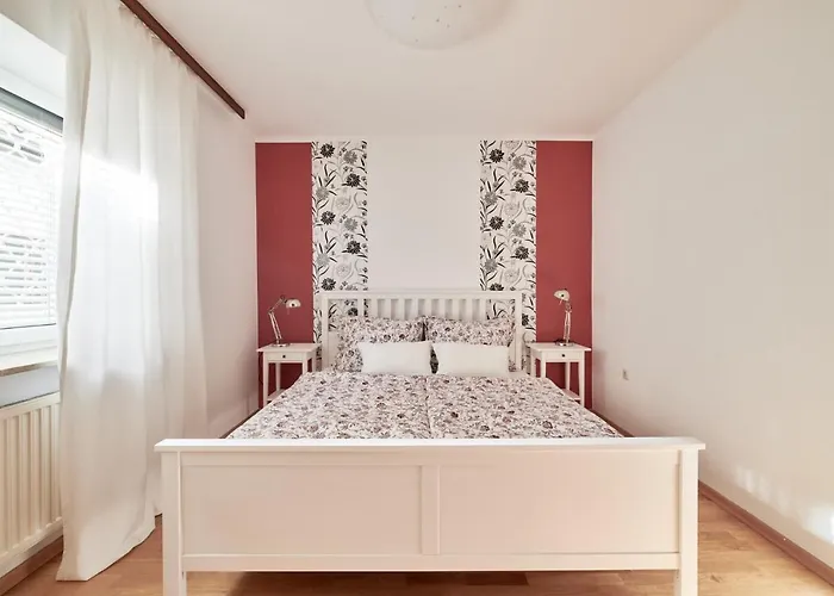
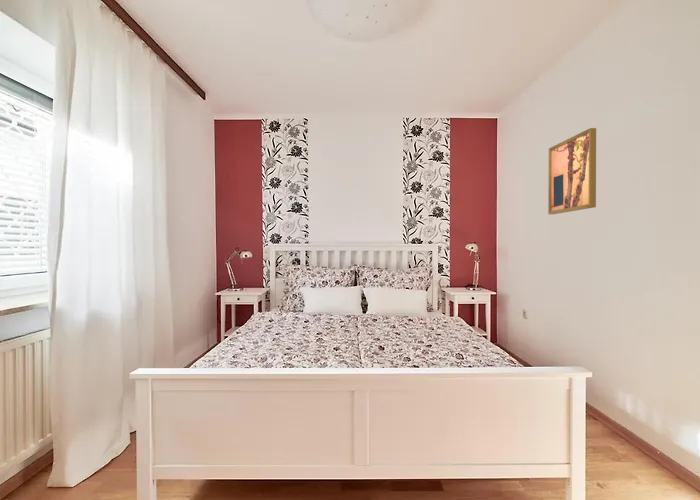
+ wall art [547,127,597,215]
